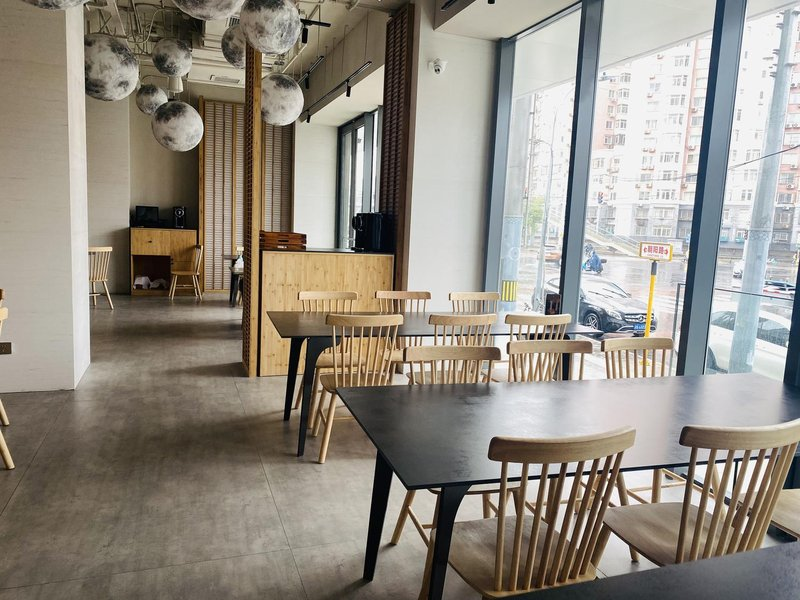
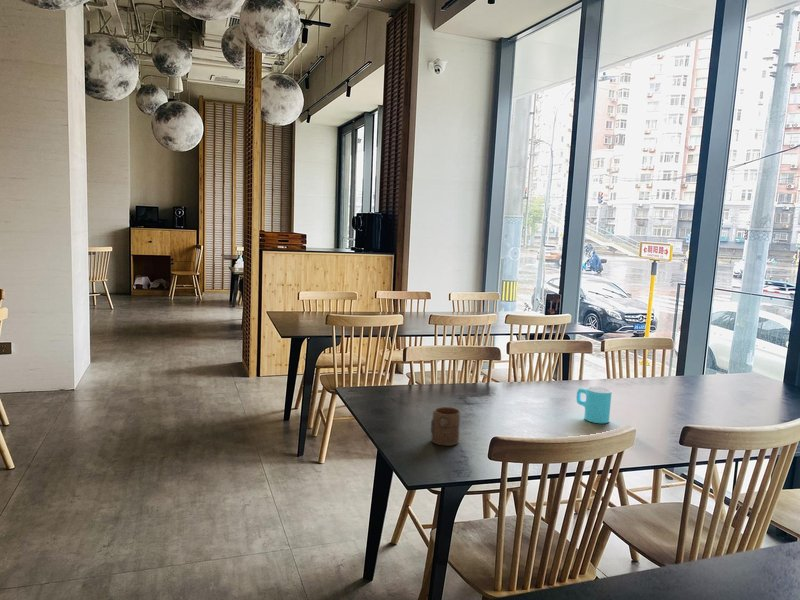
+ cup [576,386,613,424]
+ cup [430,406,461,447]
